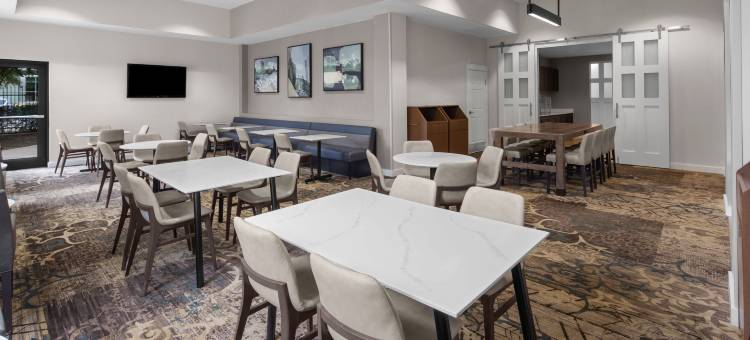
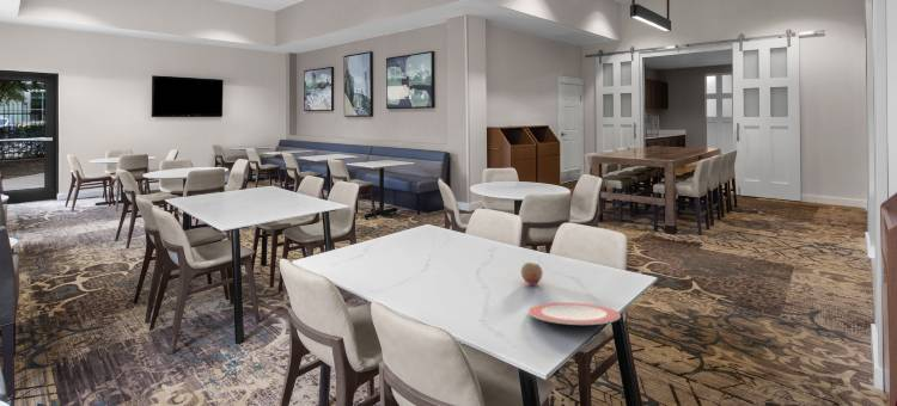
+ fruit [520,262,544,285]
+ plate [527,301,622,326]
